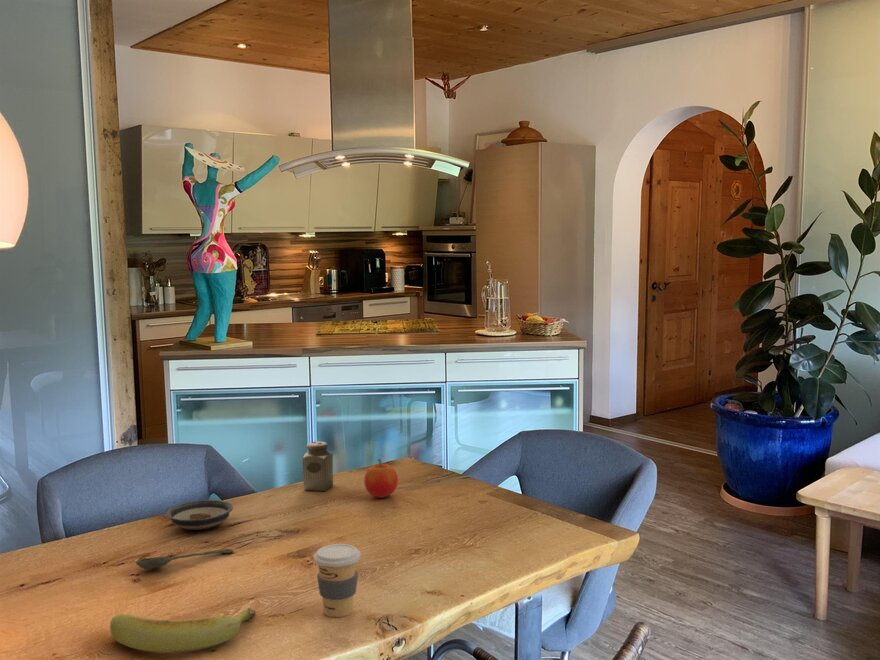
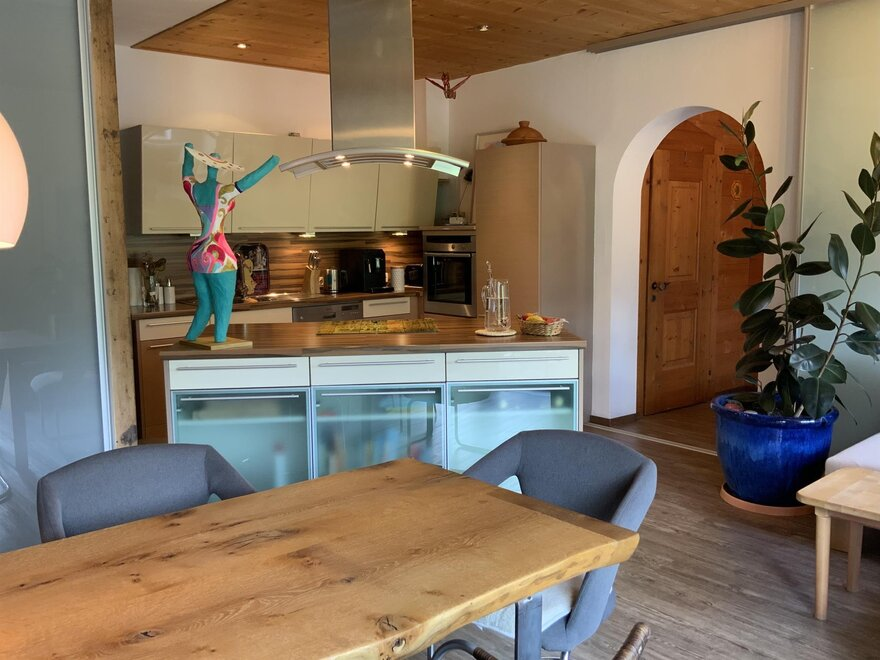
- fruit [363,458,399,499]
- salt shaker [302,441,334,492]
- banana [109,607,257,653]
- coffee cup [313,543,362,618]
- spoon [134,548,234,570]
- saucer [165,499,234,531]
